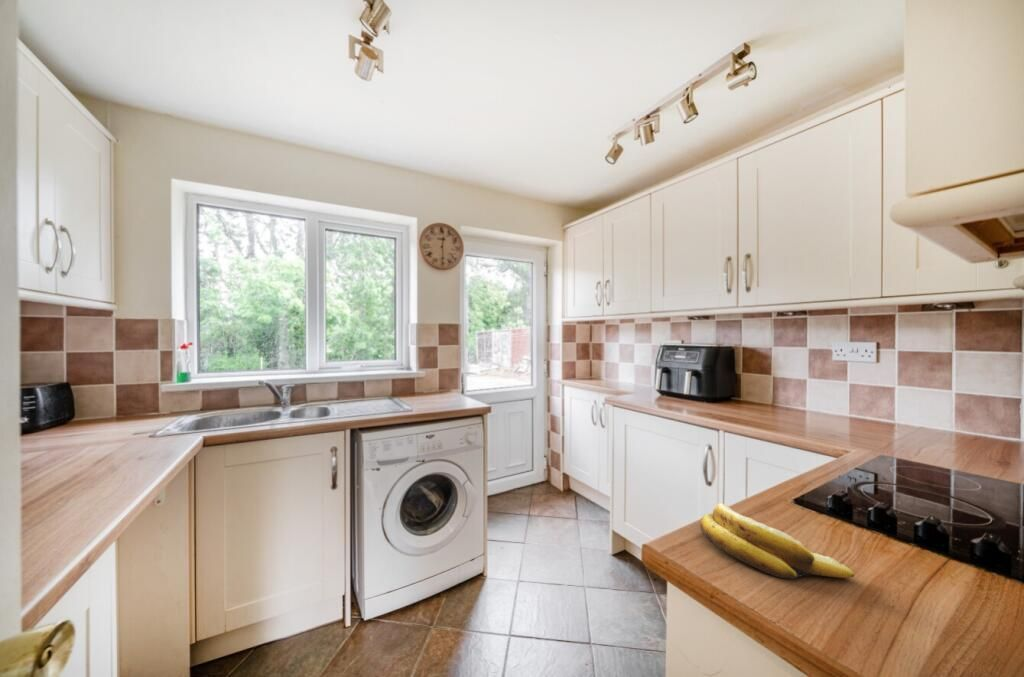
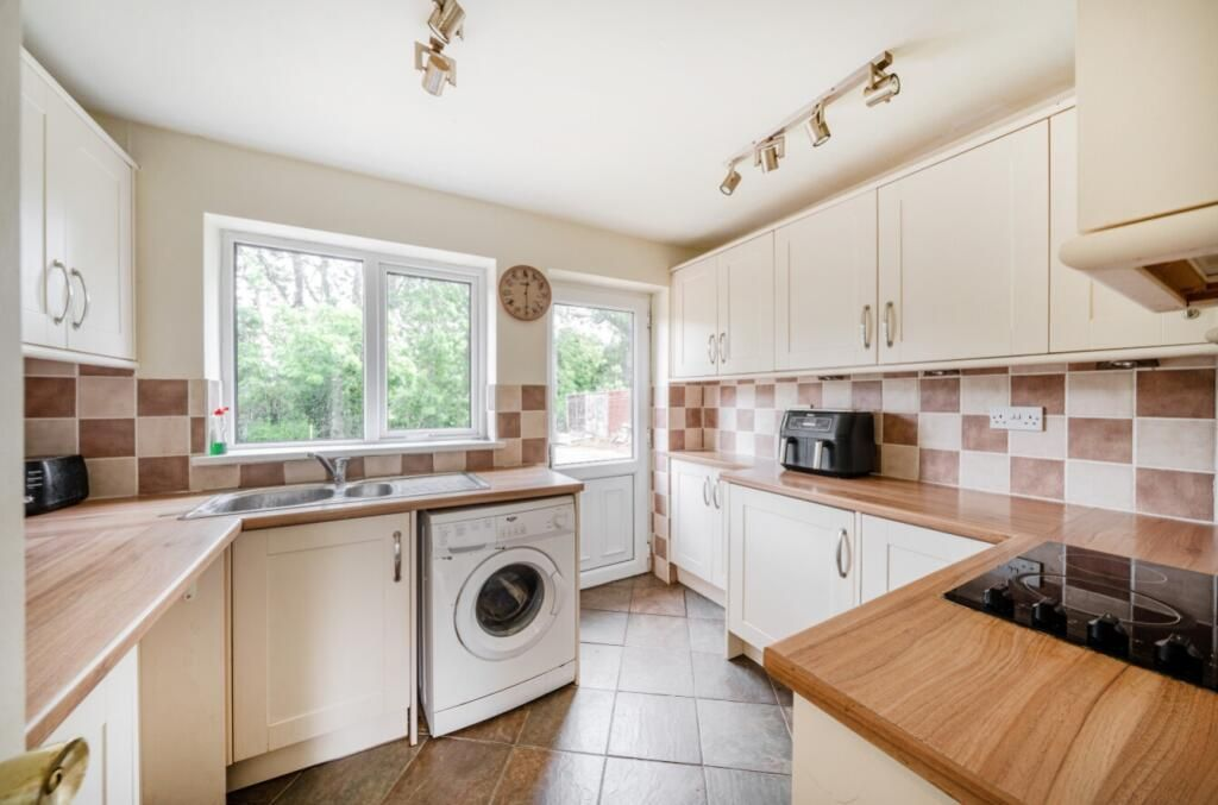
- banana [699,502,855,580]
